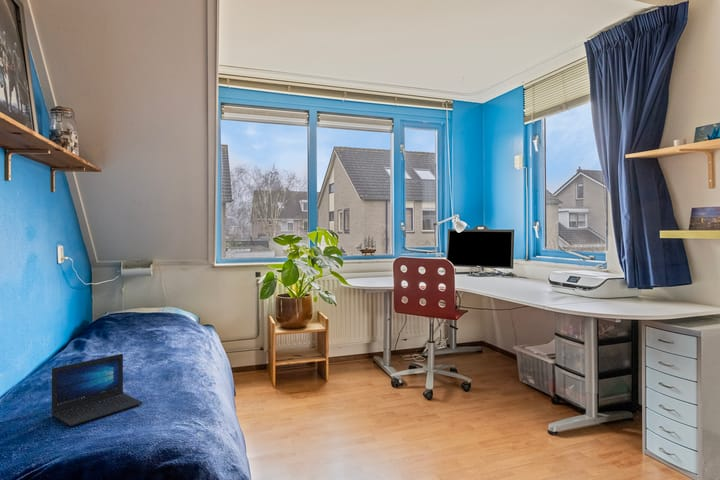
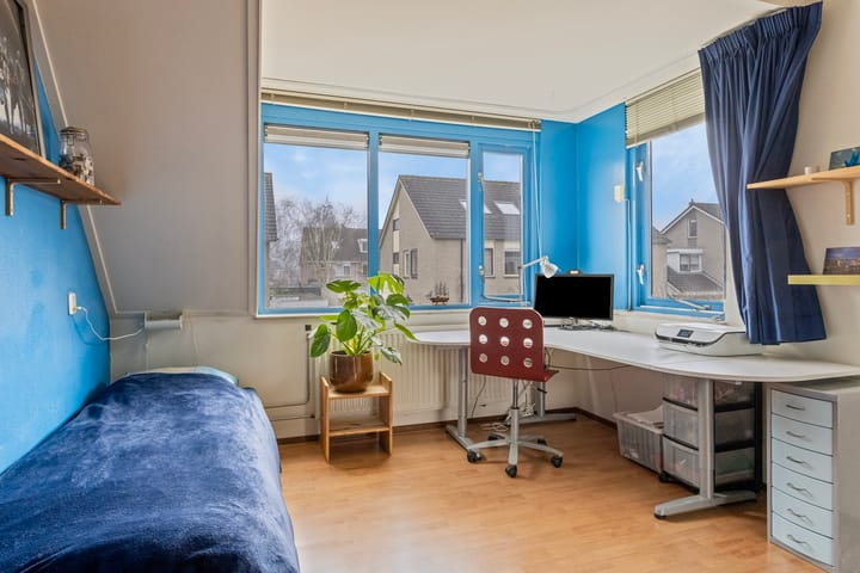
- laptop [50,353,144,427]
